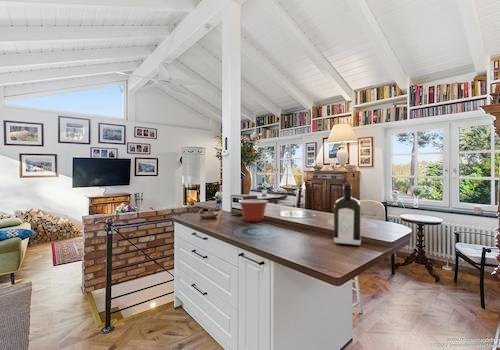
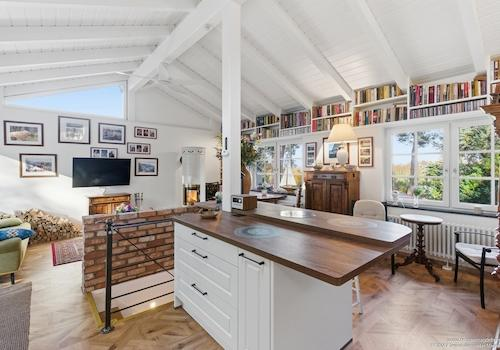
- liquor [333,182,362,247]
- mixing bowl [237,199,269,222]
